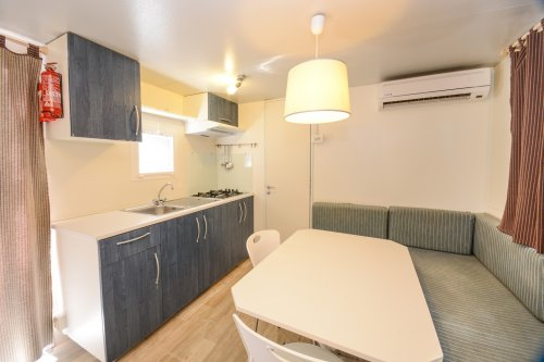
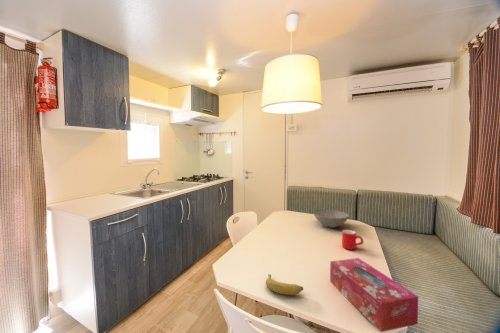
+ mug [341,229,365,251]
+ tissue box [329,257,419,333]
+ bowl [312,209,350,229]
+ banana [265,273,304,296]
